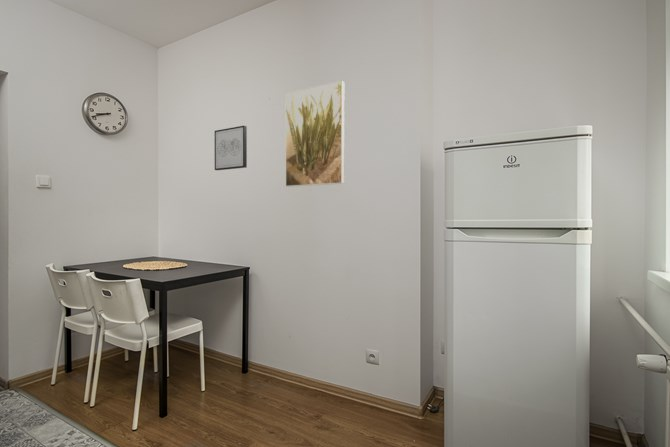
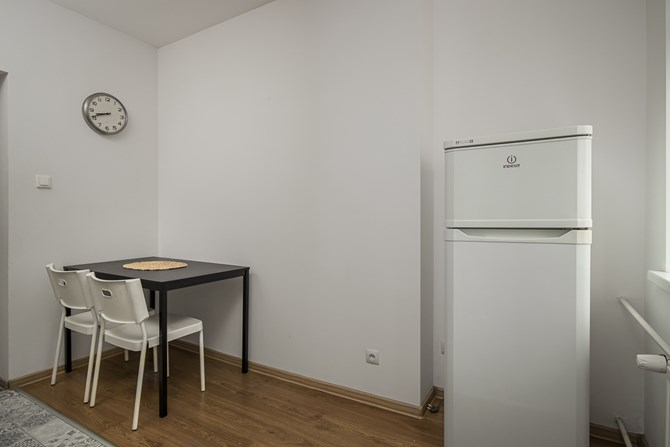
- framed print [285,80,345,188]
- wall art [214,125,248,171]
